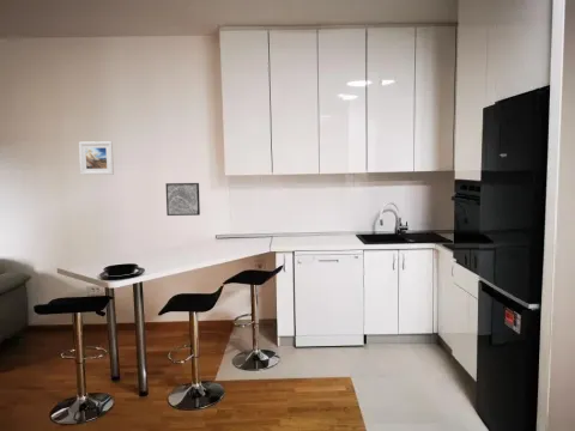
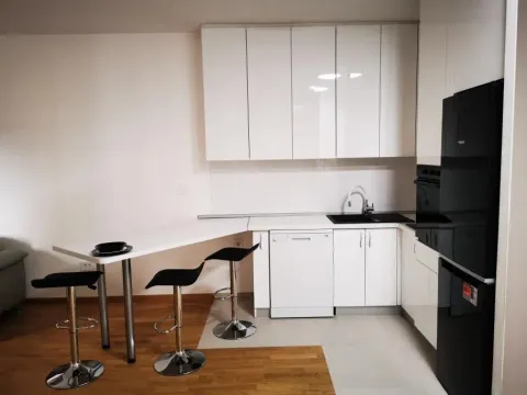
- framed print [78,140,115,176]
- wall art [164,182,201,217]
